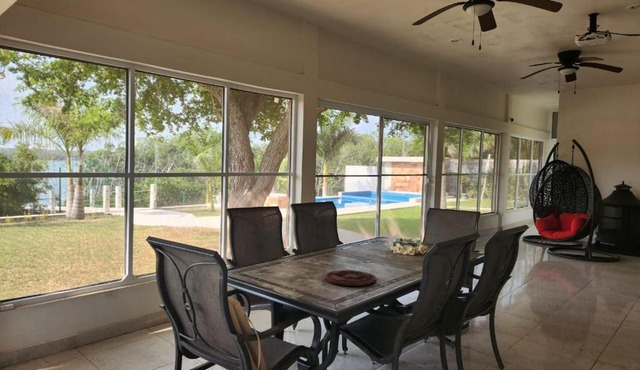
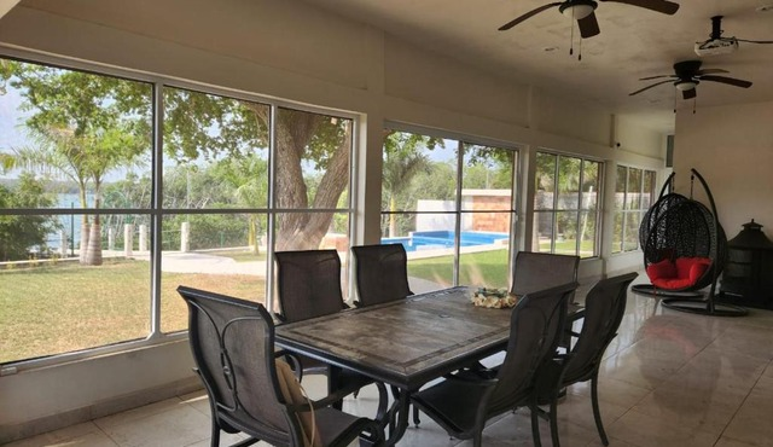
- plate [324,269,378,287]
